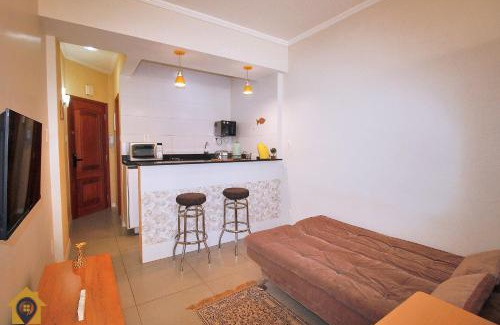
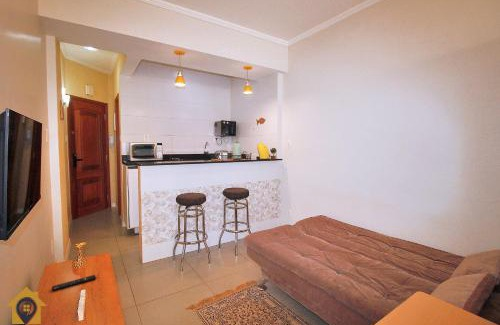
+ remote control [51,274,97,292]
